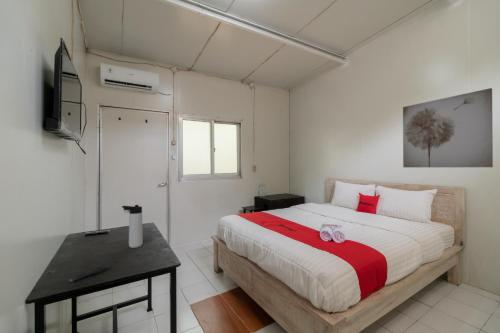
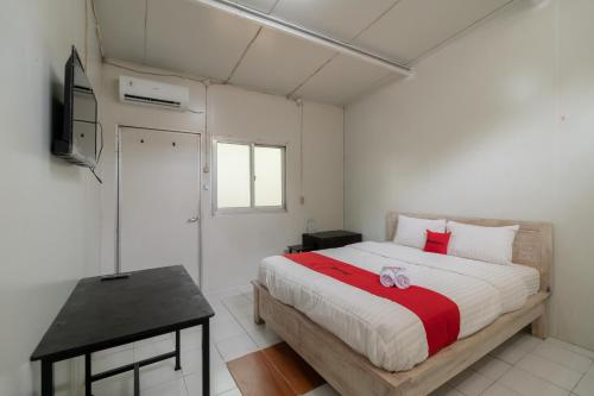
- thermos bottle [121,204,144,249]
- remote control [69,264,111,283]
- wall art [402,87,494,168]
